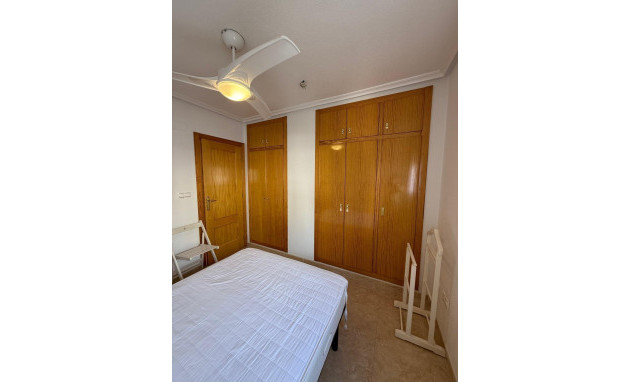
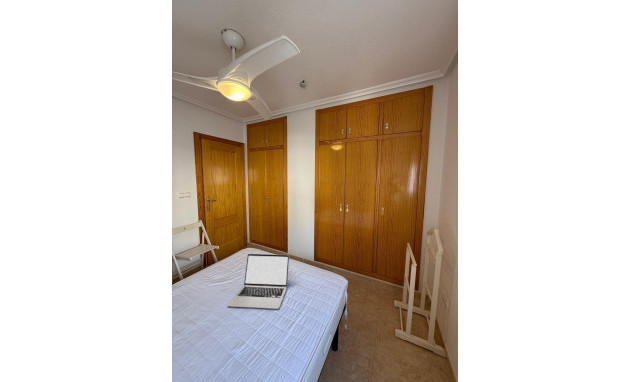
+ laptop [227,253,290,310]
